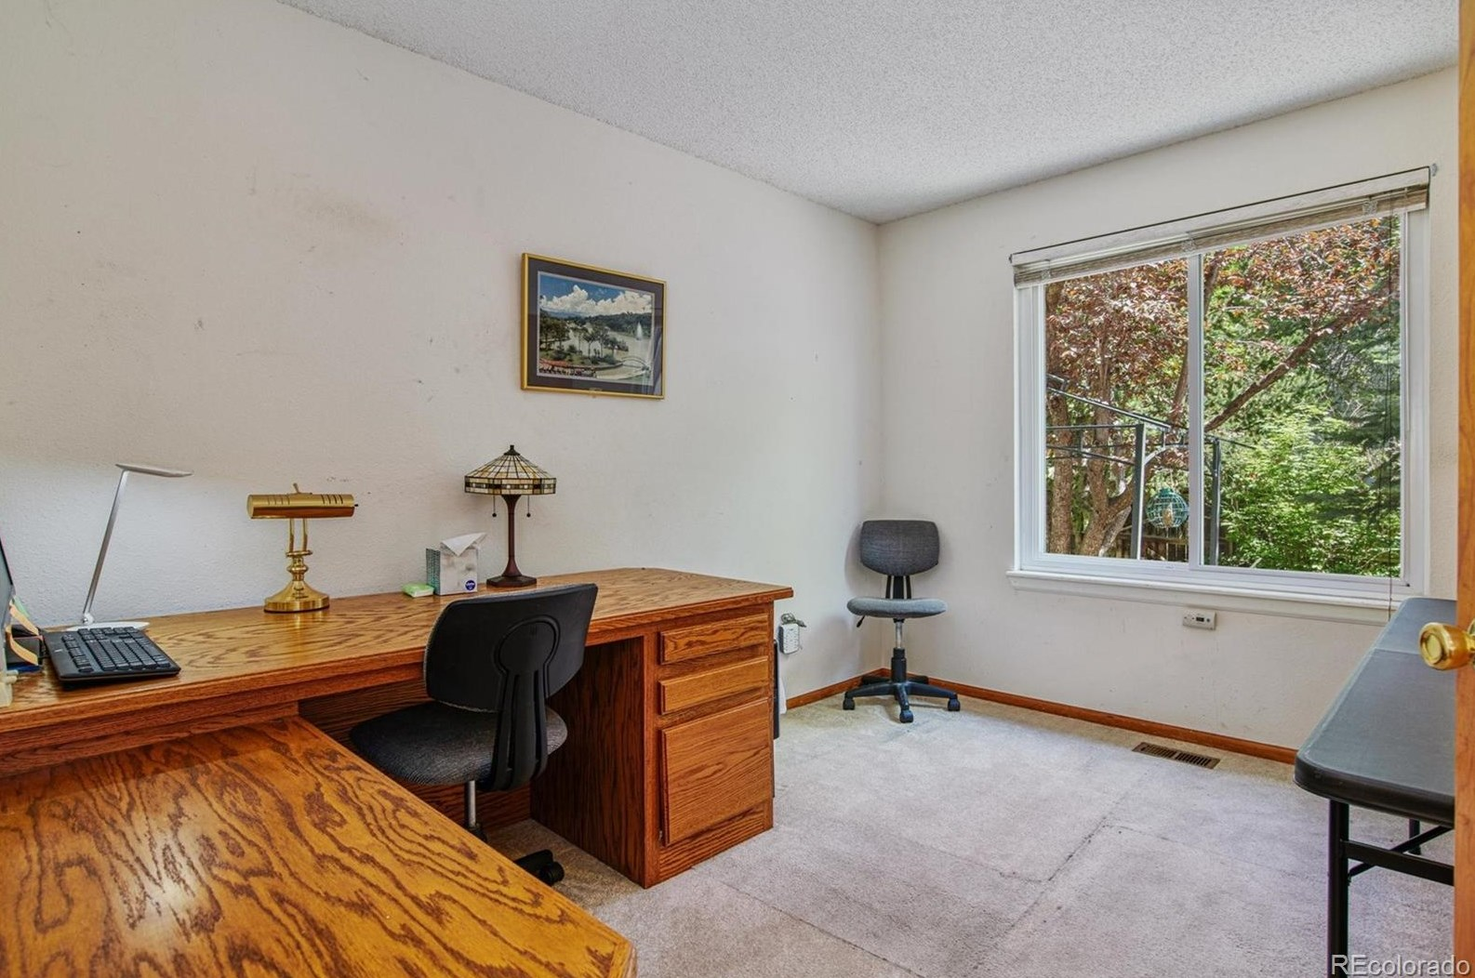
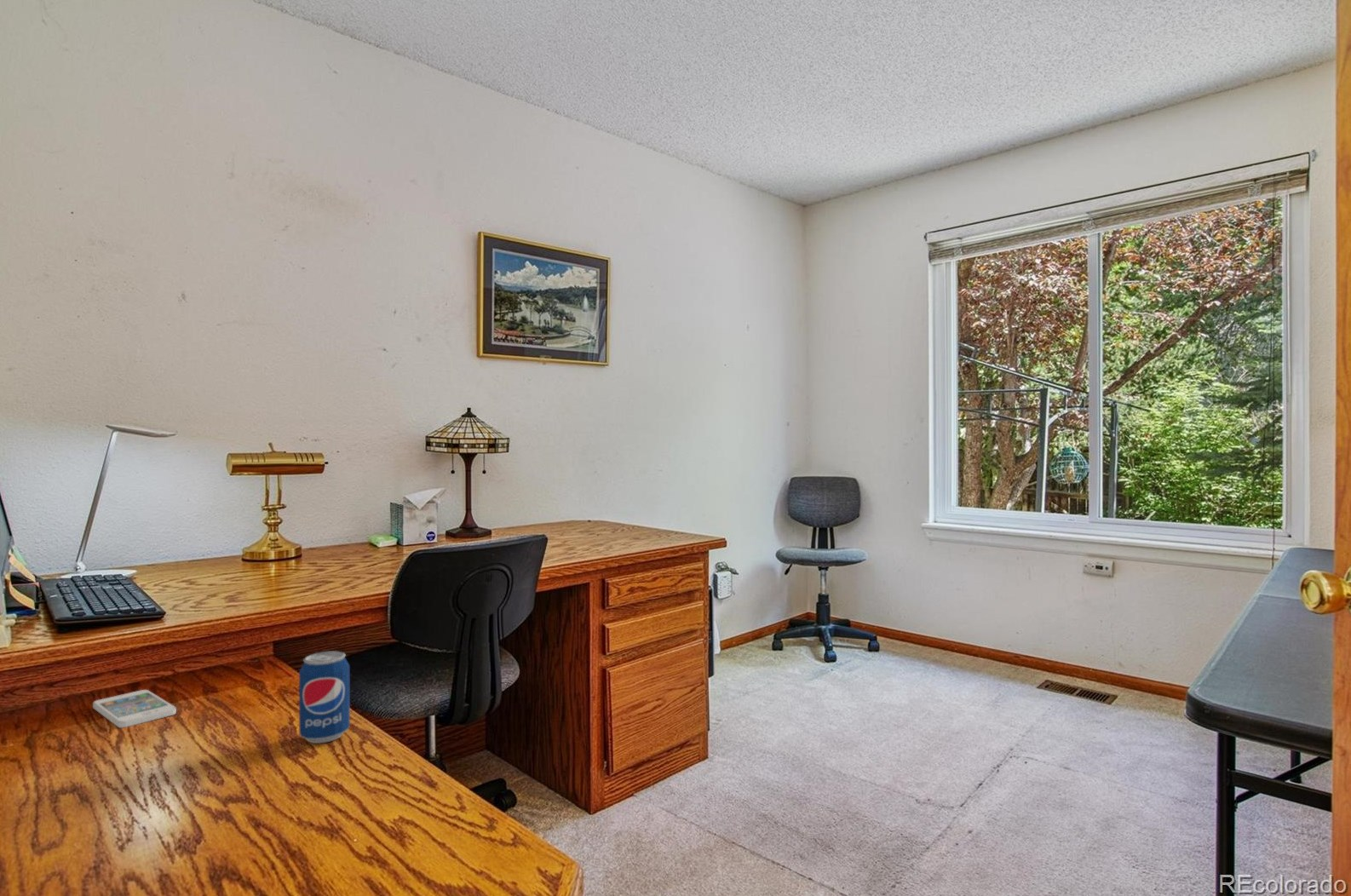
+ smartphone [92,689,177,729]
+ beverage can [298,650,351,744]
